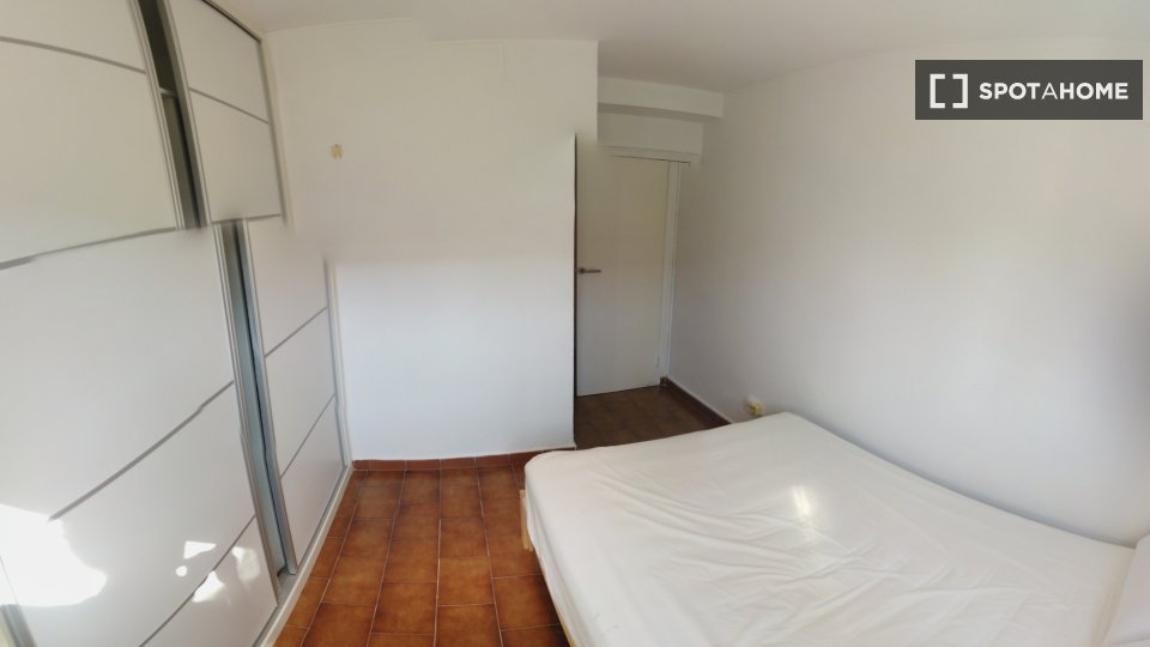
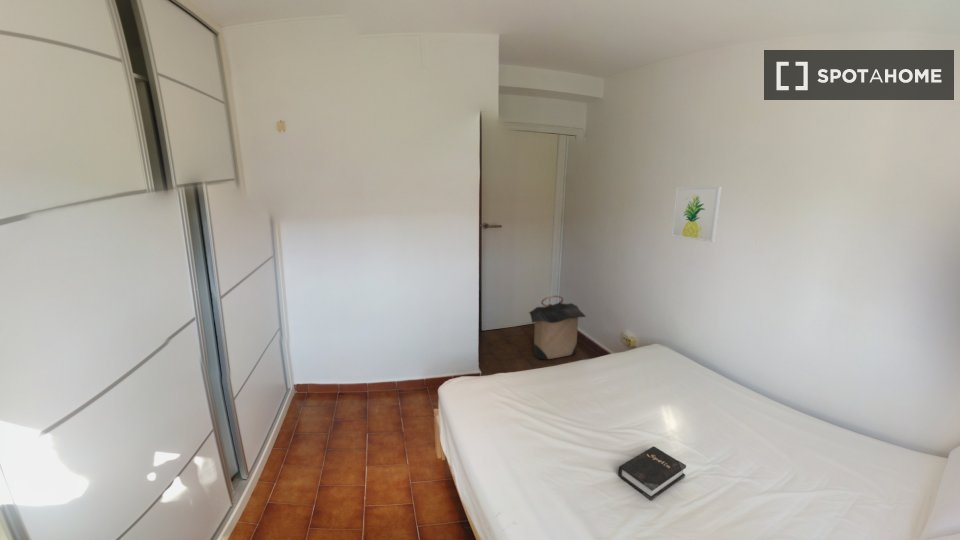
+ hardback book [617,445,687,502]
+ laundry hamper [528,294,587,360]
+ wall art [671,185,723,243]
